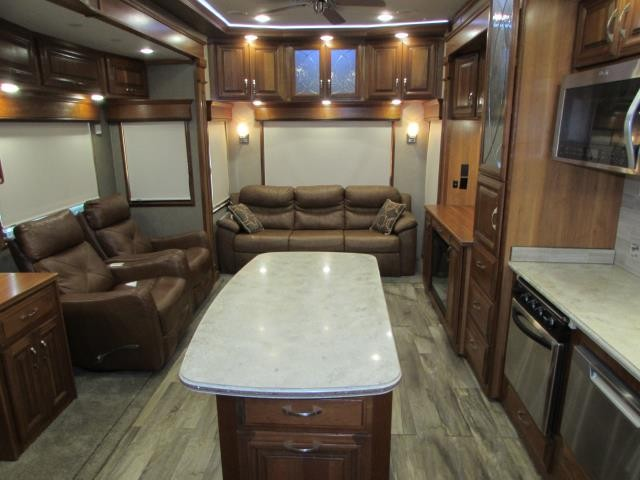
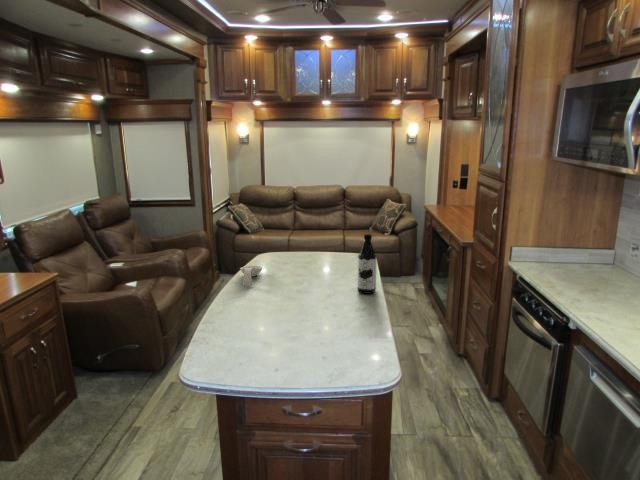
+ water bottle [356,233,377,295]
+ spoon rest [239,265,263,286]
